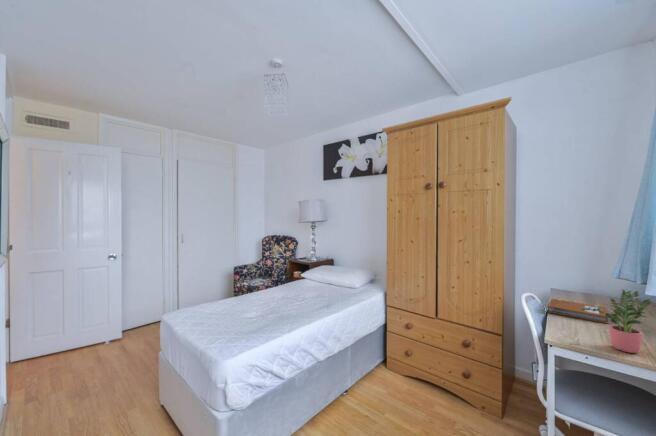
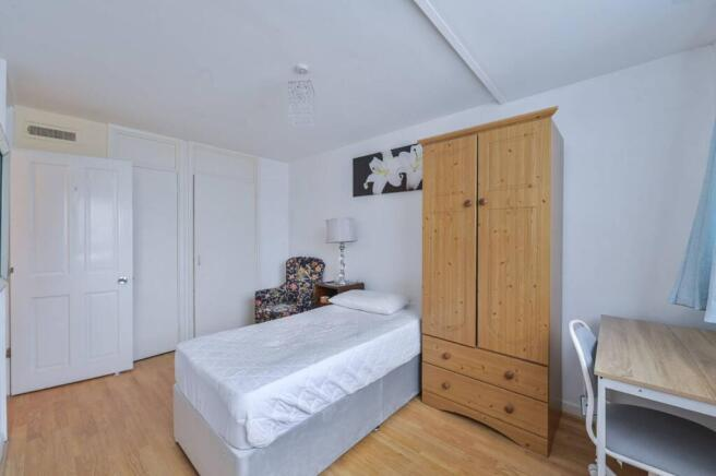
- notebook [547,297,611,325]
- potted plant [582,289,652,354]
